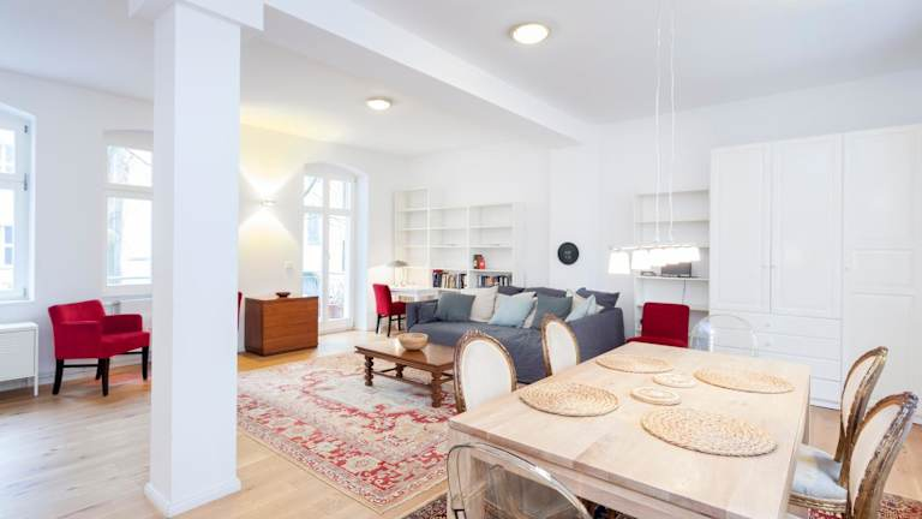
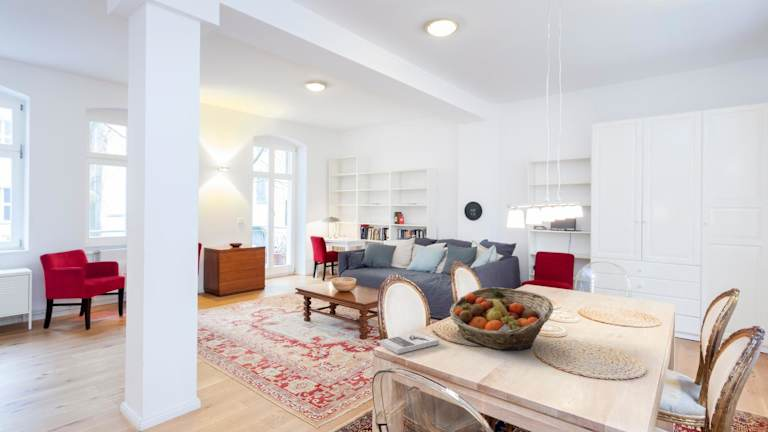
+ fruit basket [448,286,554,351]
+ book [379,331,440,355]
